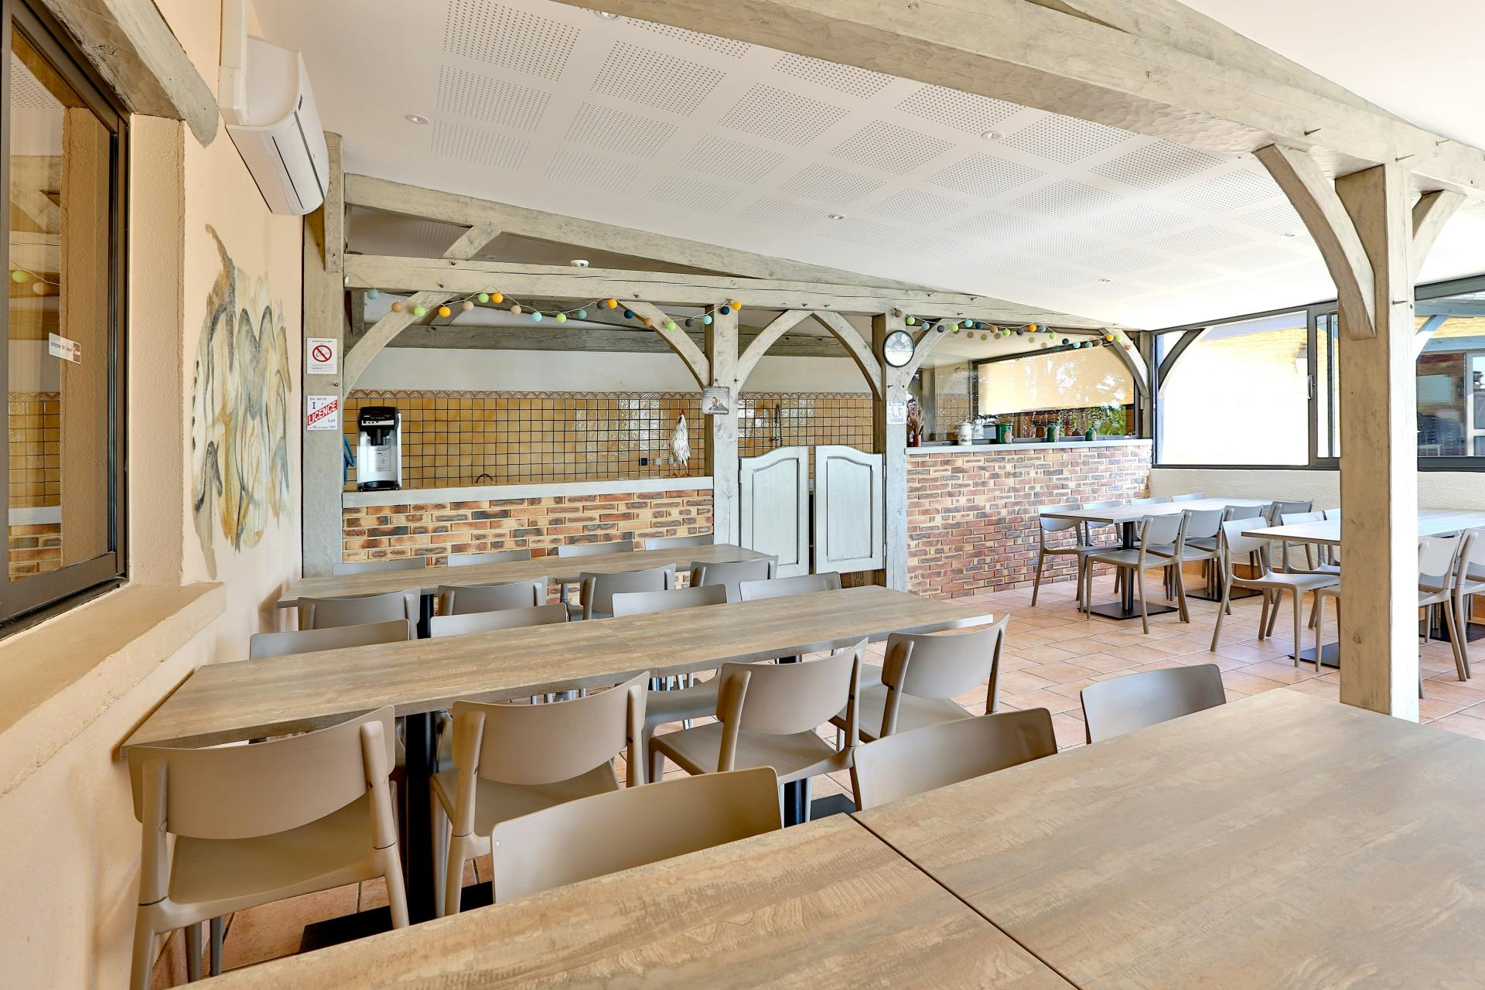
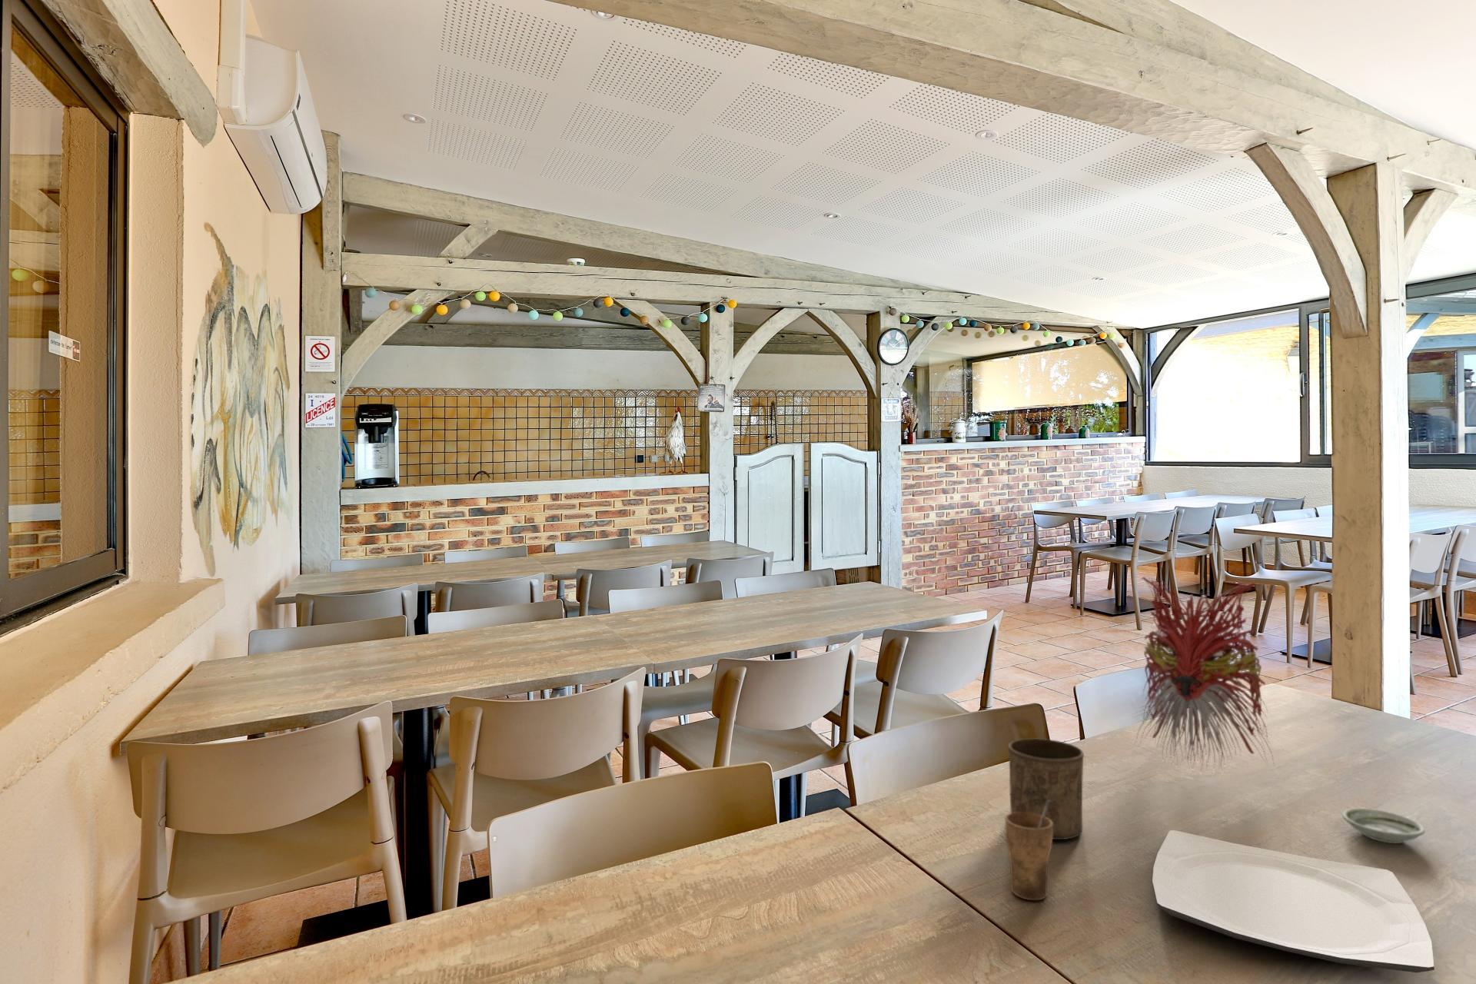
+ cup [1007,738,1085,840]
+ plate [1152,829,1435,973]
+ cup [1004,800,1053,901]
+ saucer [1342,807,1427,845]
+ plant [1129,575,1275,773]
